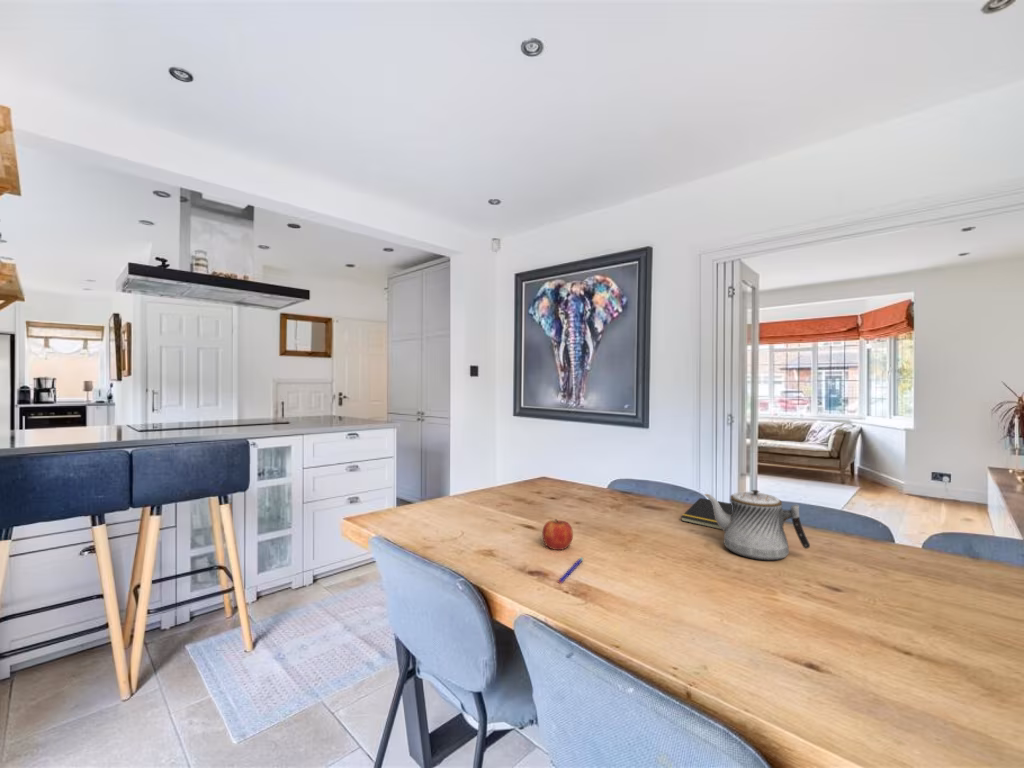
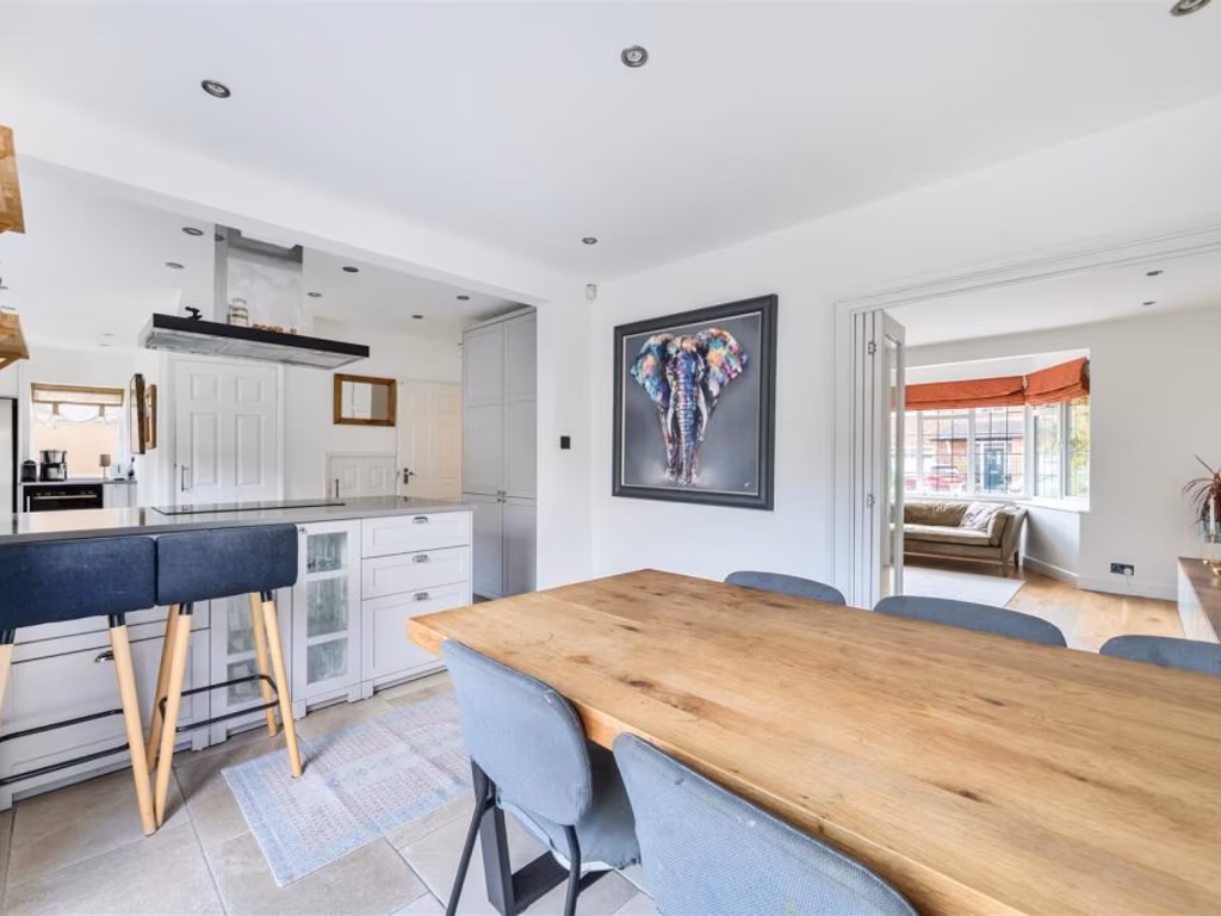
- fruit [541,518,574,551]
- notepad [680,497,732,531]
- pen [557,556,584,585]
- teapot [703,489,811,562]
